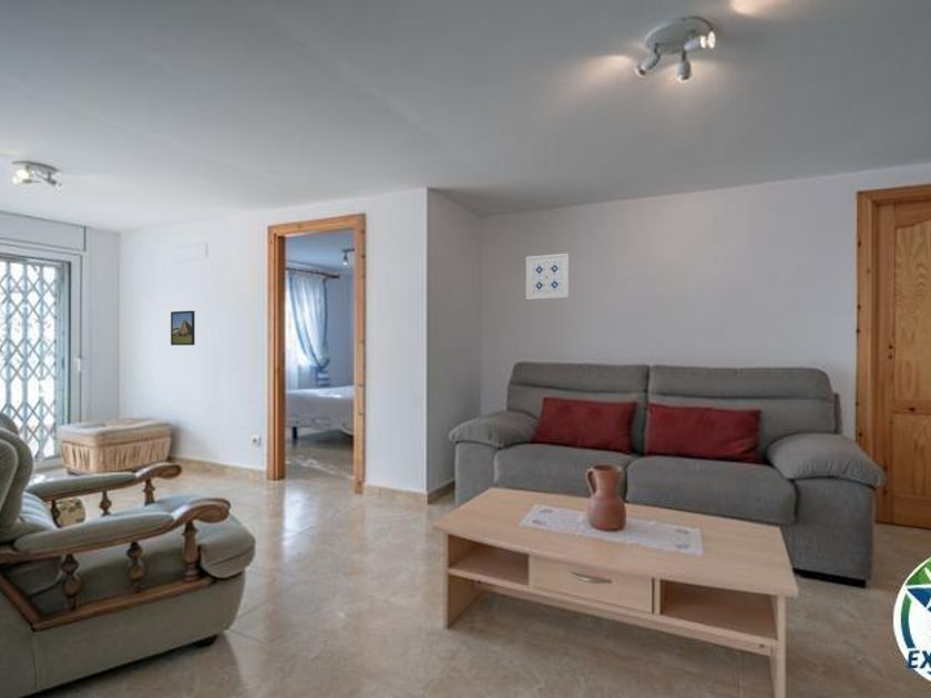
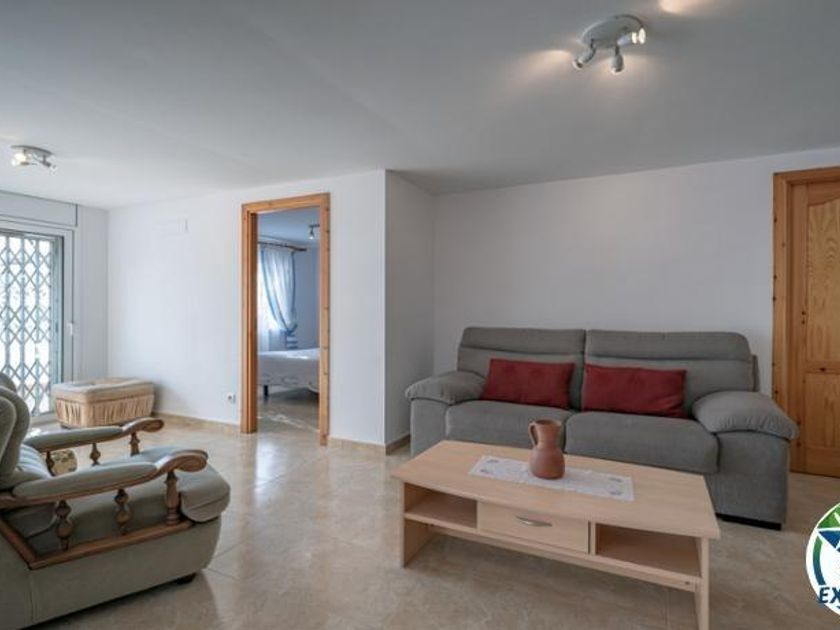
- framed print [170,310,196,347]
- wall art [525,253,570,300]
